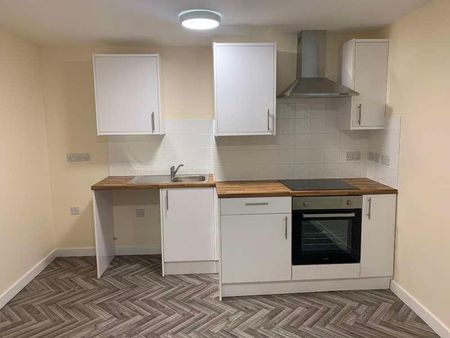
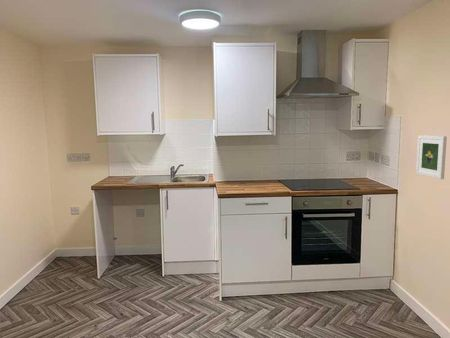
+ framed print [415,134,448,180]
